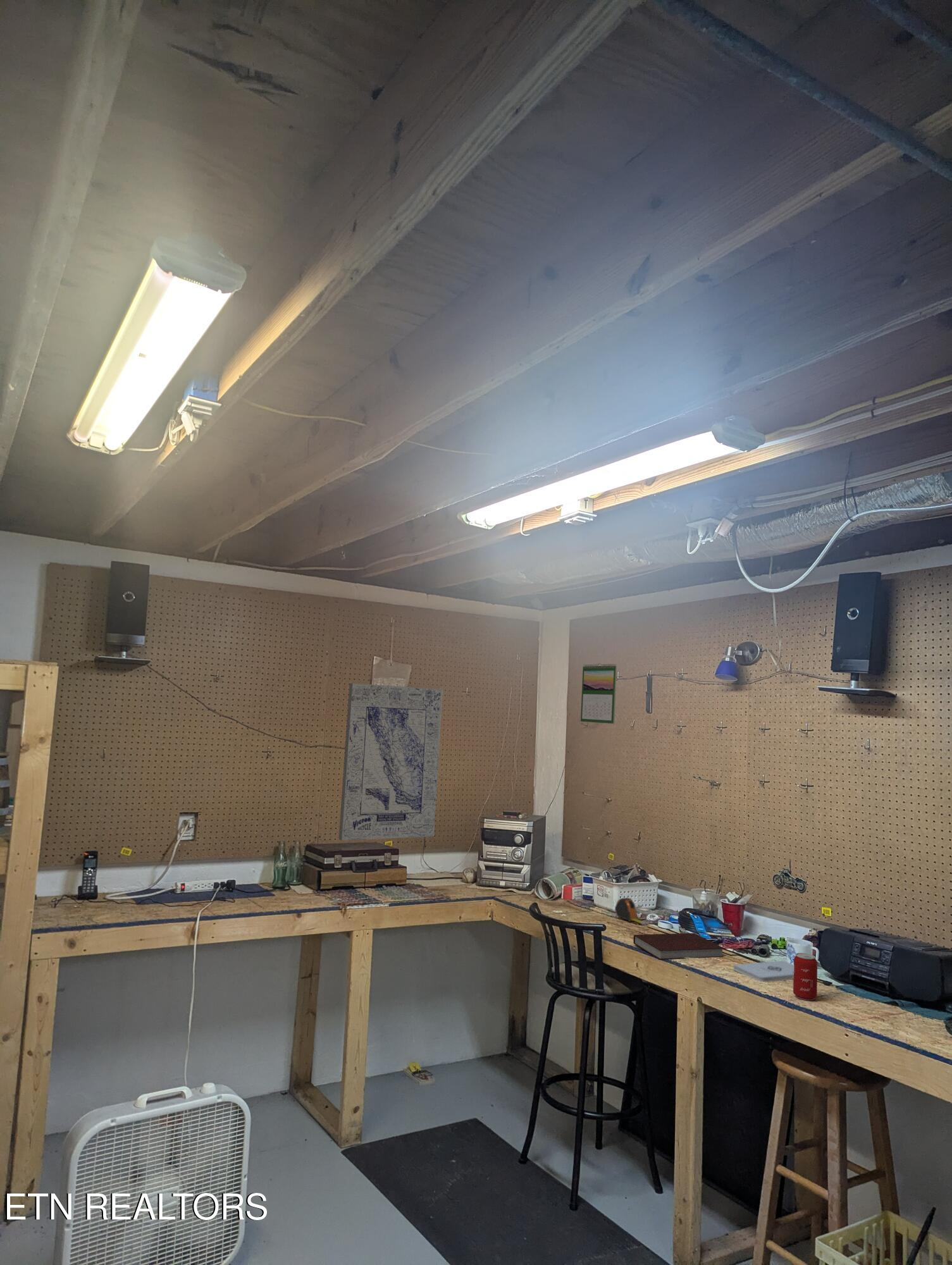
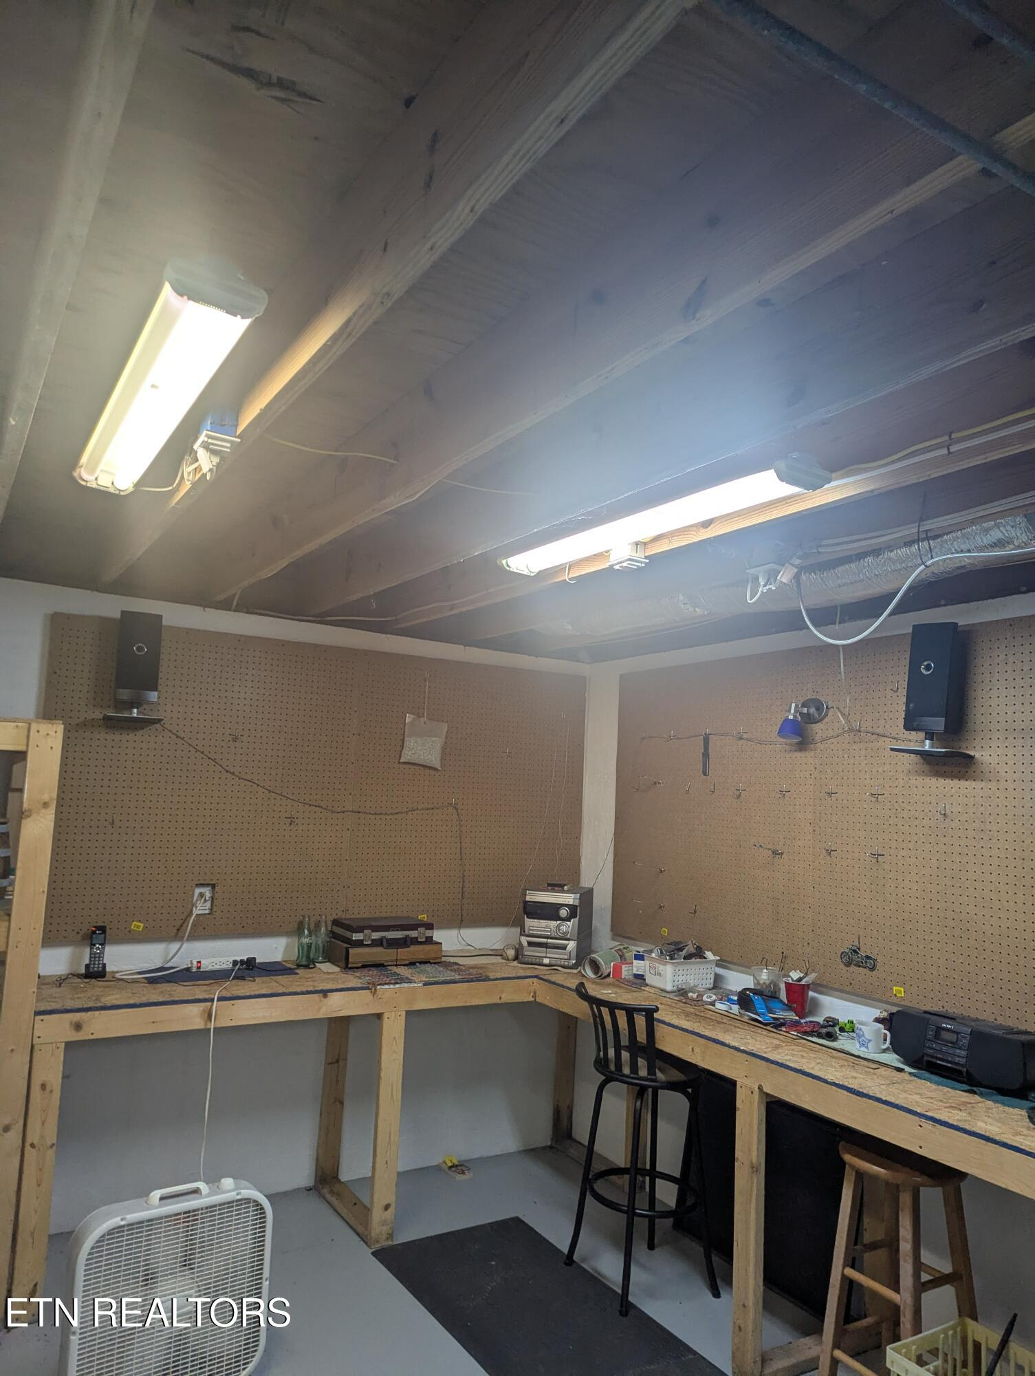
- beverage can [793,953,818,1001]
- calendar [580,663,617,724]
- tape measure [611,897,648,927]
- notebook [633,932,725,960]
- notepad [733,960,794,982]
- wall art [338,682,443,841]
